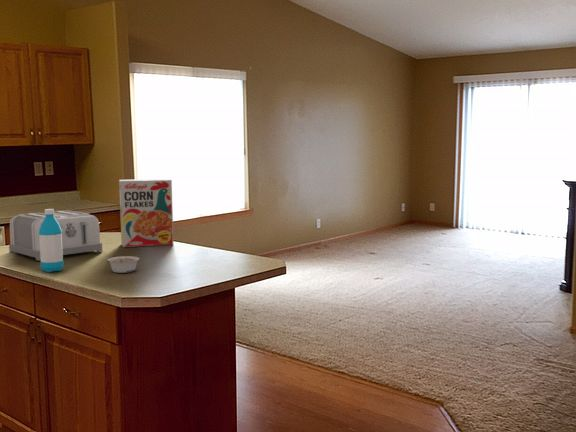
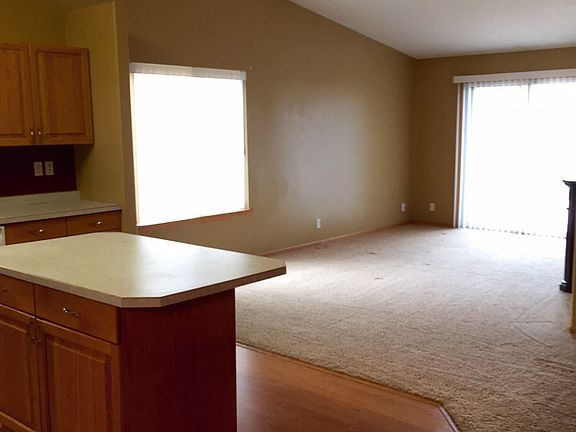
- legume [106,255,140,274]
- water bottle [39,208,65,273]
- cereal box [118,178,175,248]
- toaster [8,209,103,262]
